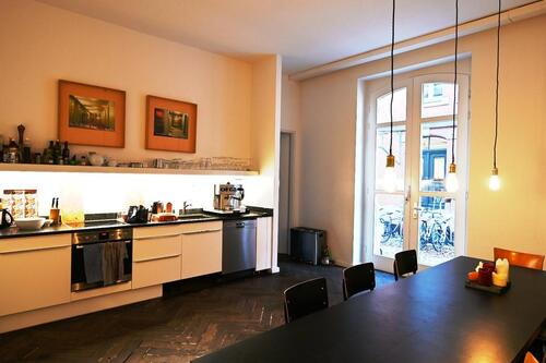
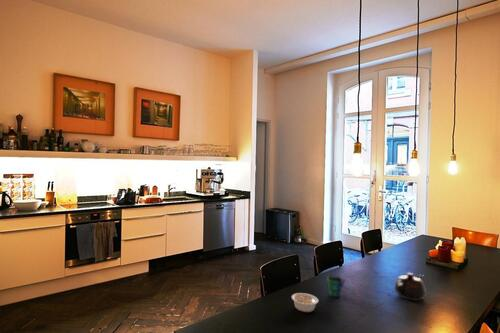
+ legume [291,292,319,313]
+ teapot [393,272,427,301]
+ cup [326,275,346,298]
